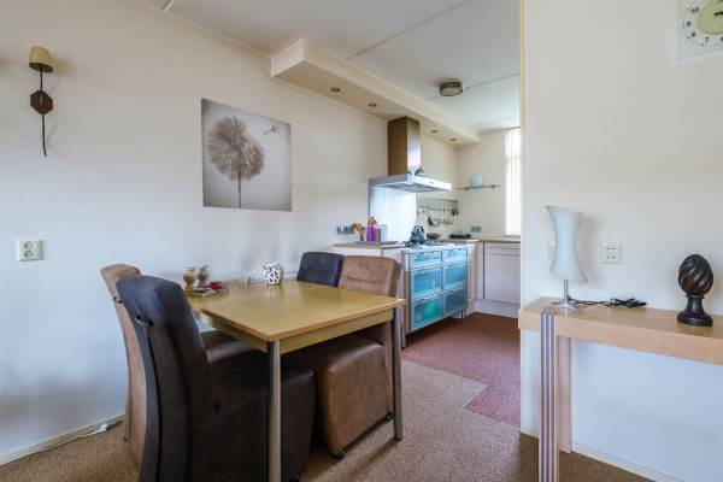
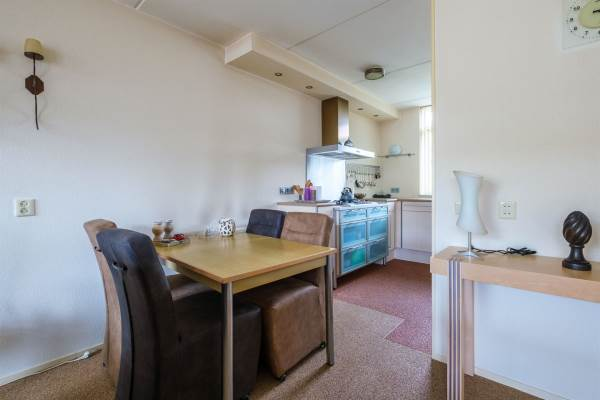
- wall art [200,96,293,213]
